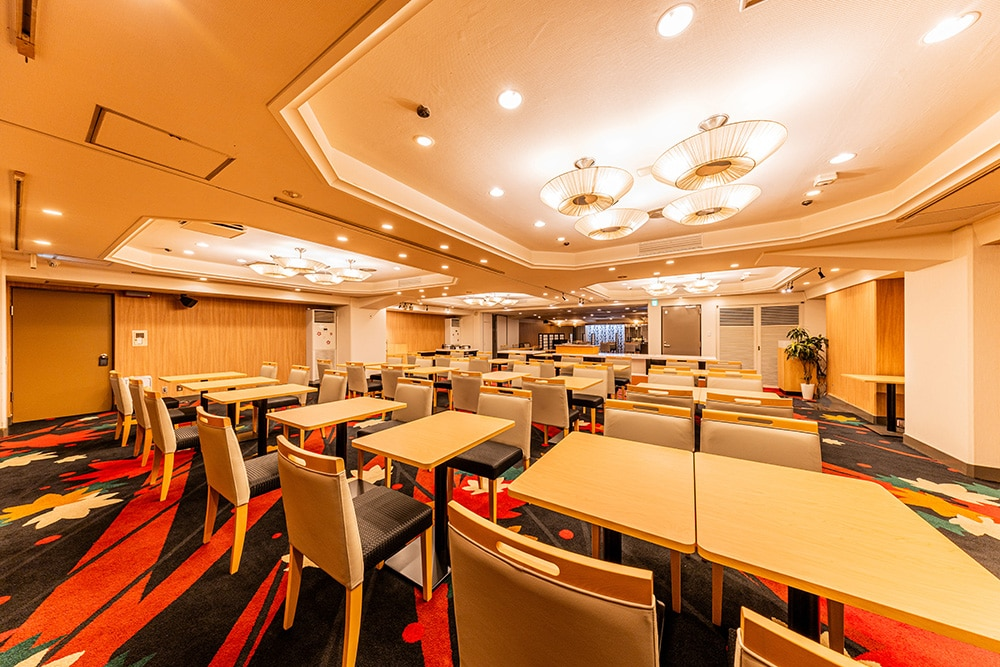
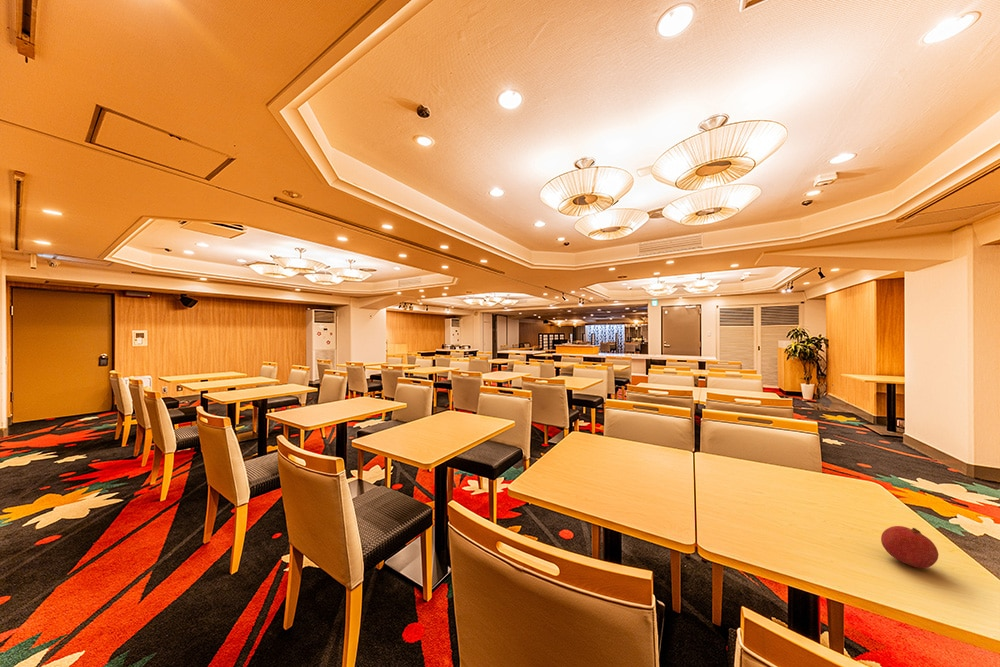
+ fruit [880,525,939,569]
